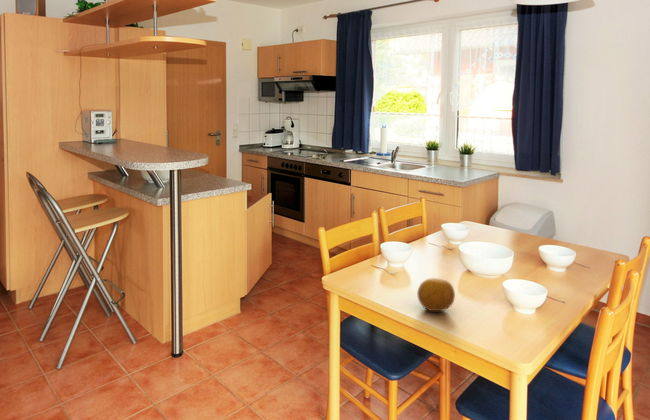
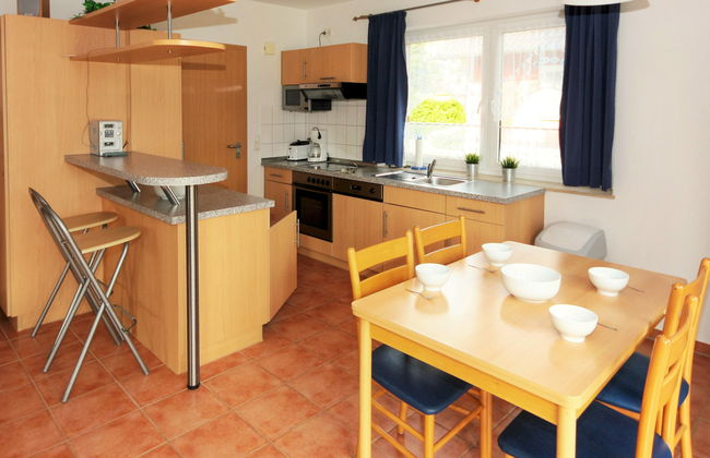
- fruit [416,277,456,312]
